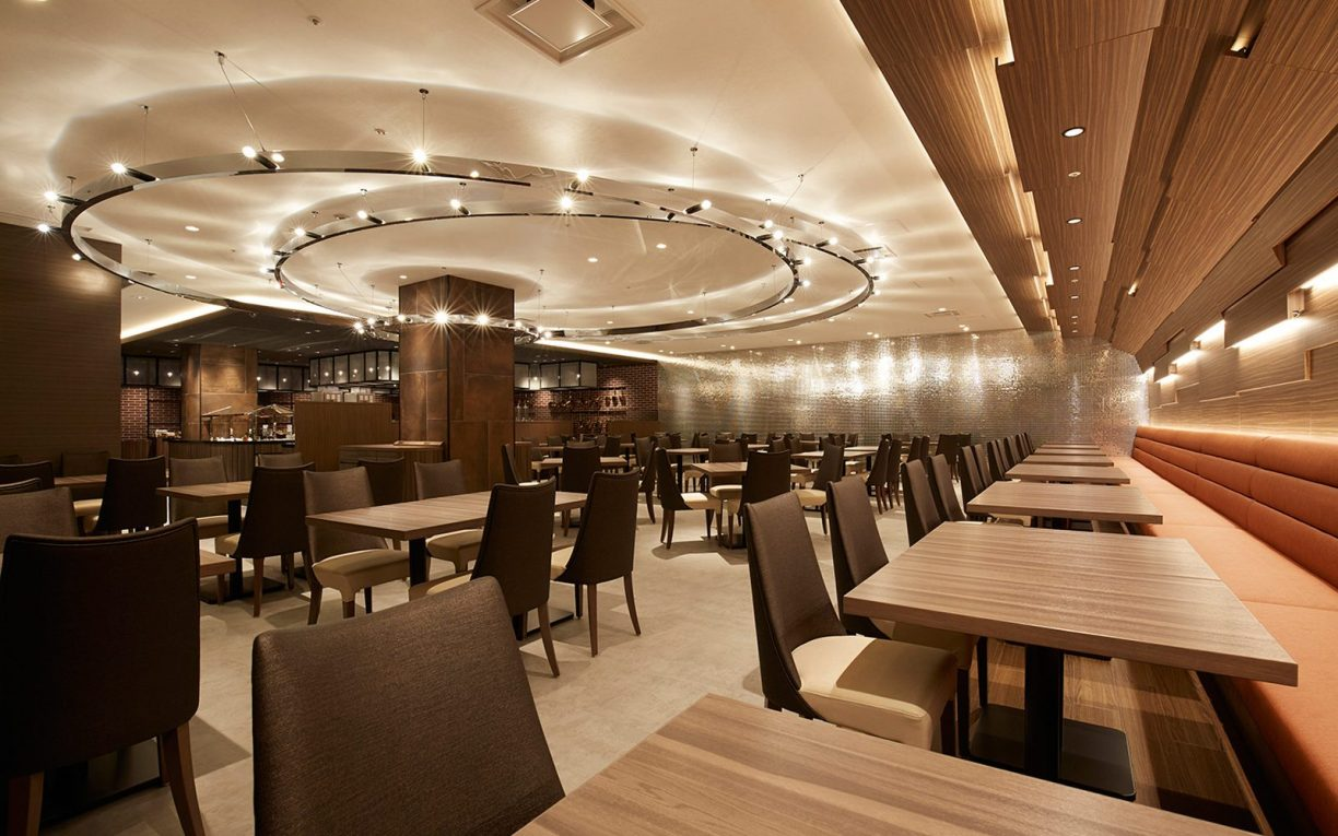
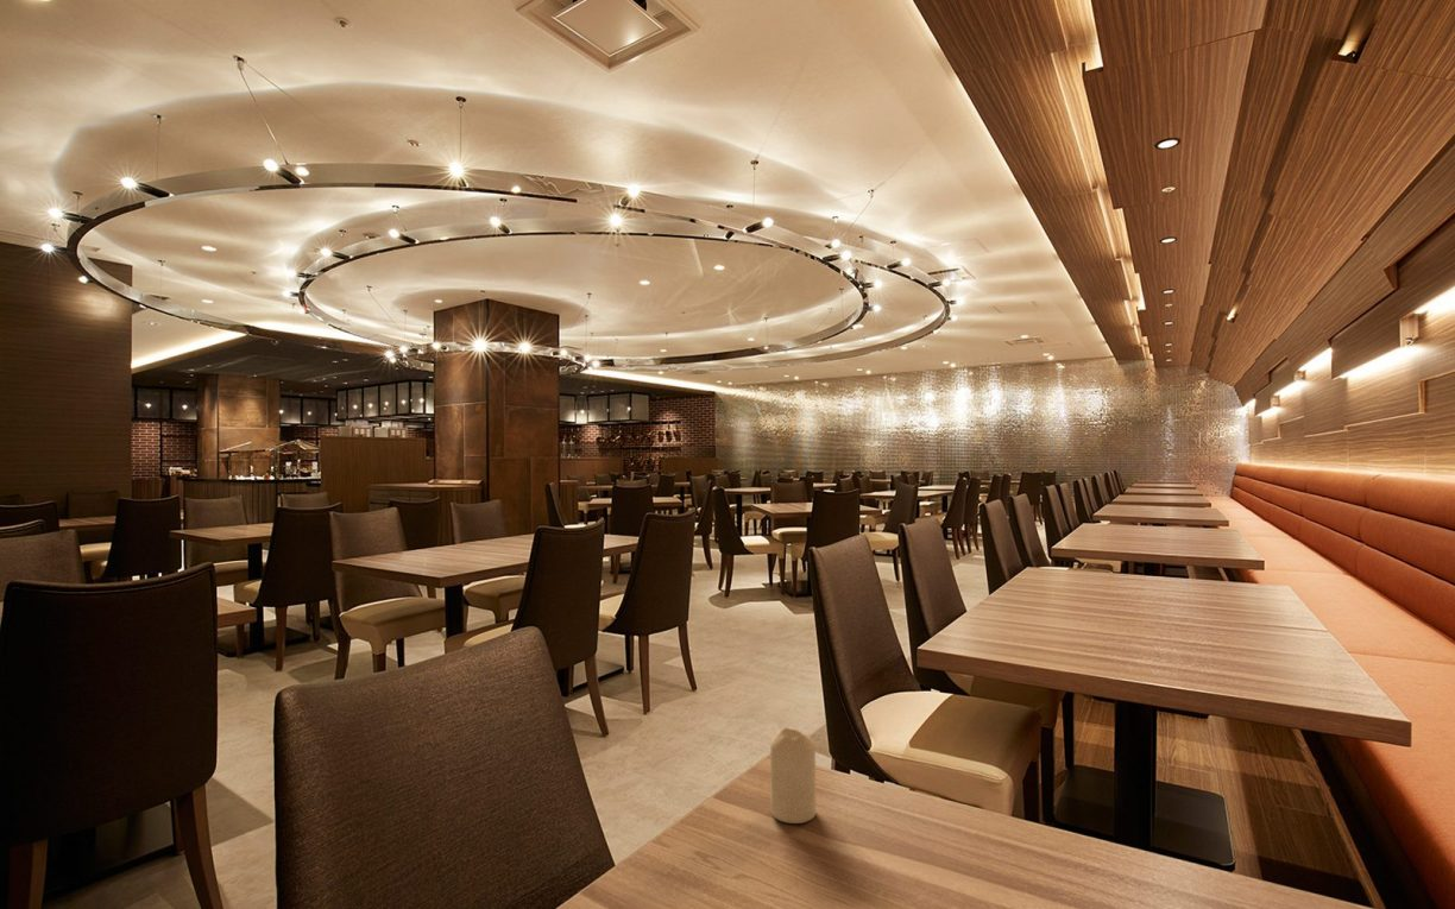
+ candle [769,727,817,825]
